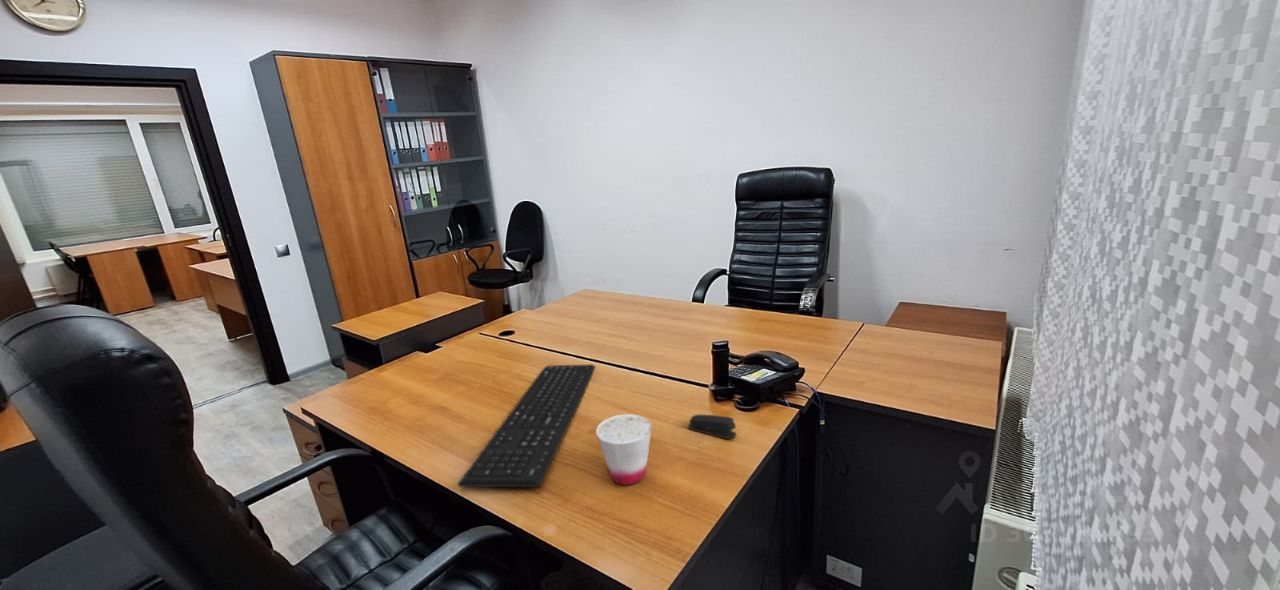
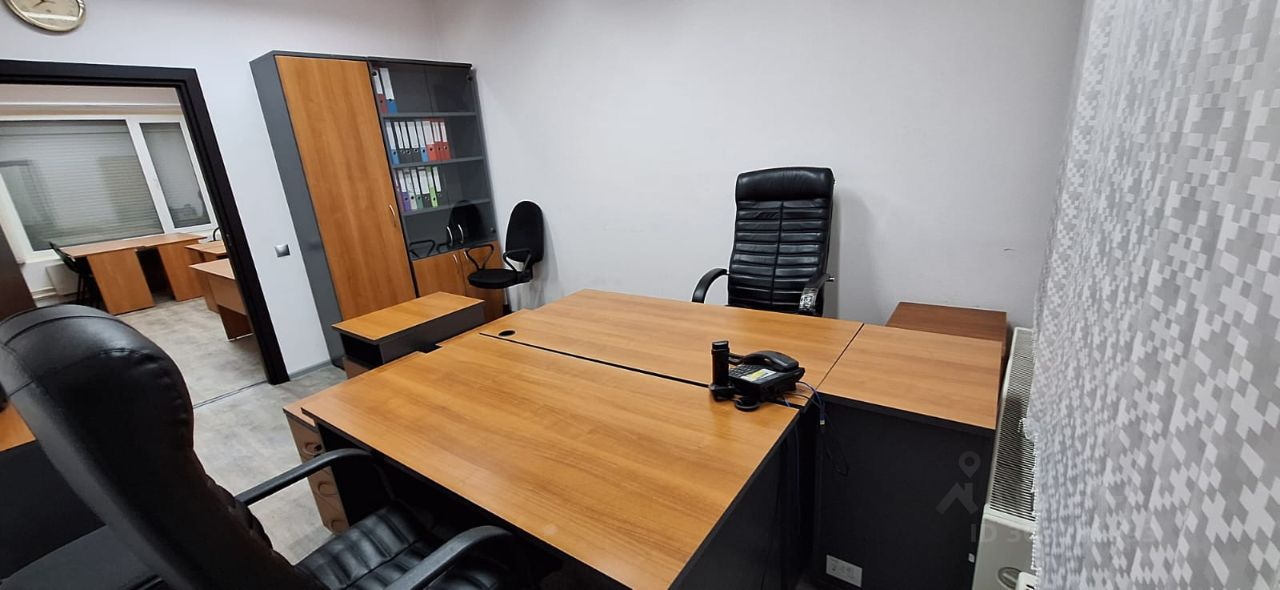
- cup [595,413,653,486]
- keyboard [457,363,597,488]
- stapler [687,413,737,440]
